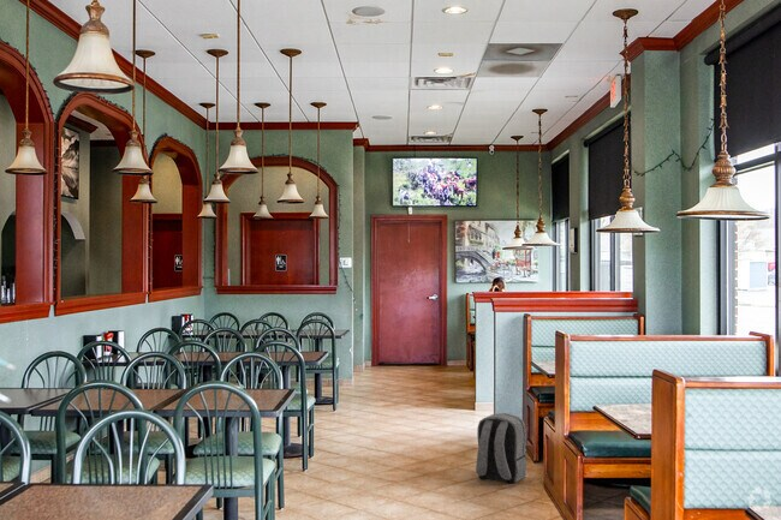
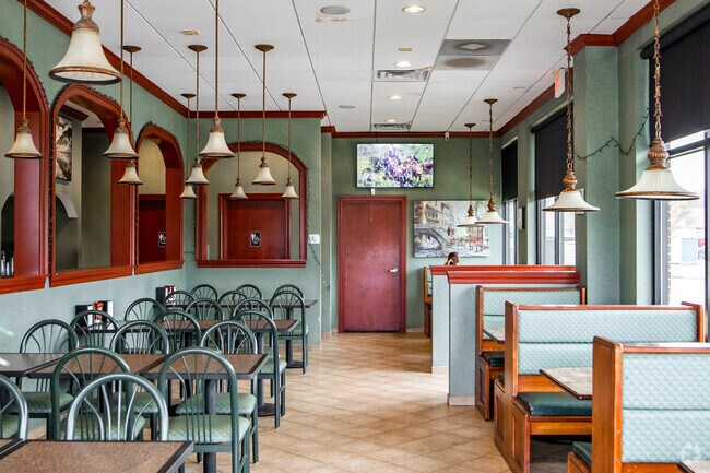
- backpack [475,412,527,484]
